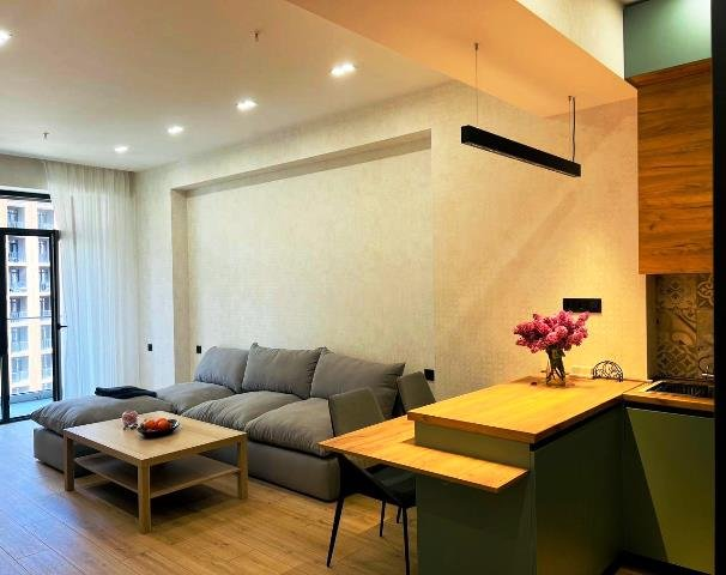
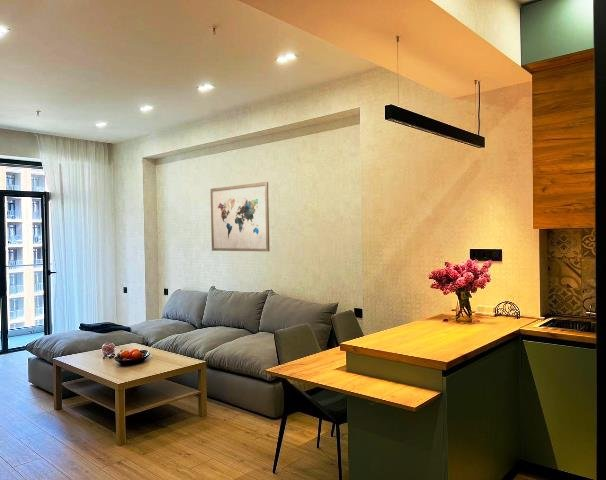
+ wall art [209,181,271,252]
